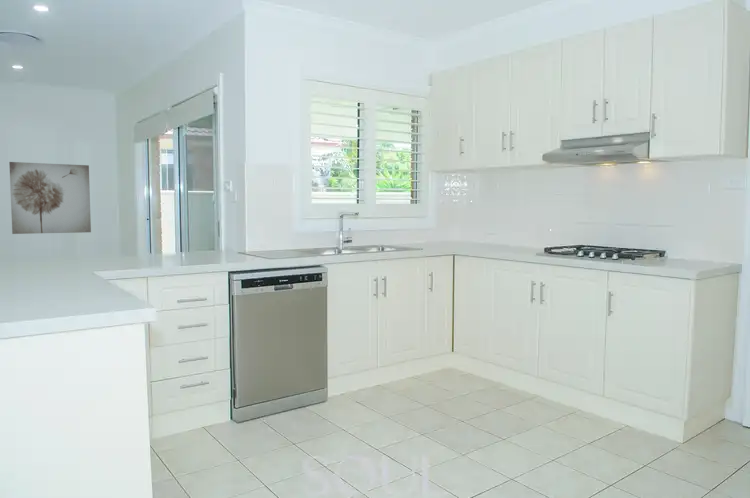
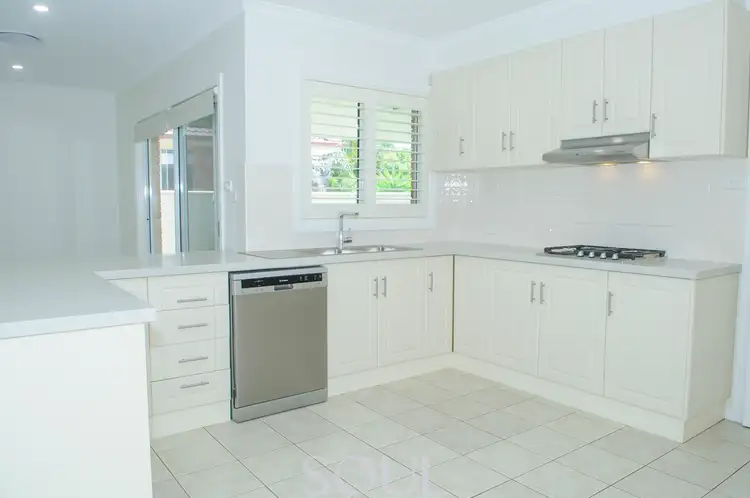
- wall art [8,161,92,235]
